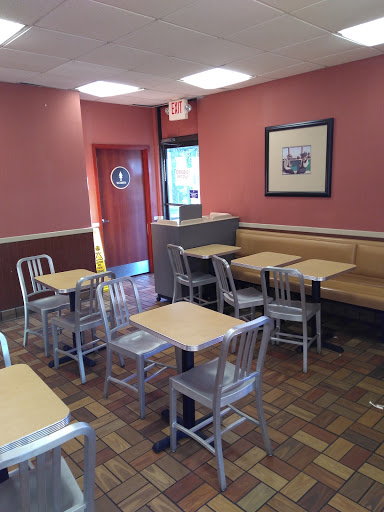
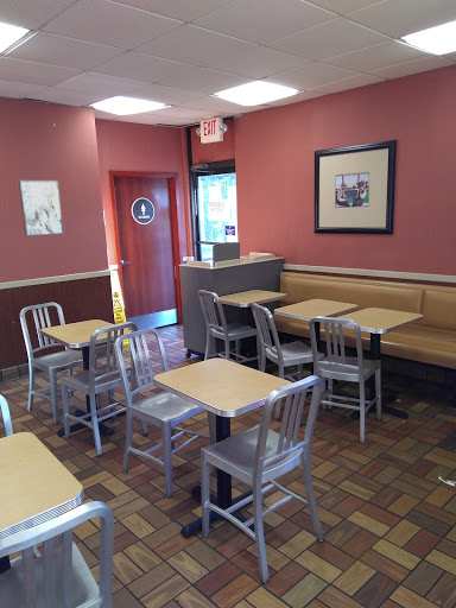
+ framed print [18,179,64,238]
